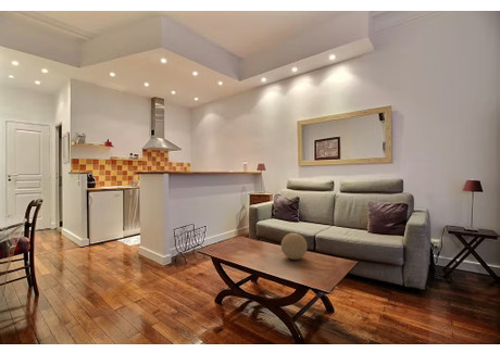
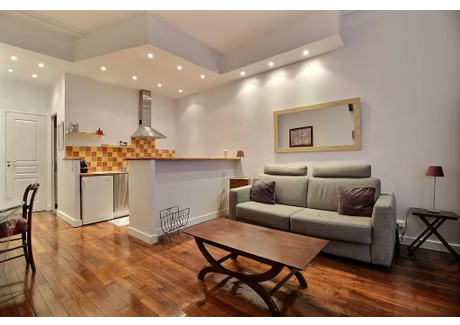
- decorative orb [280,231,308,261]
